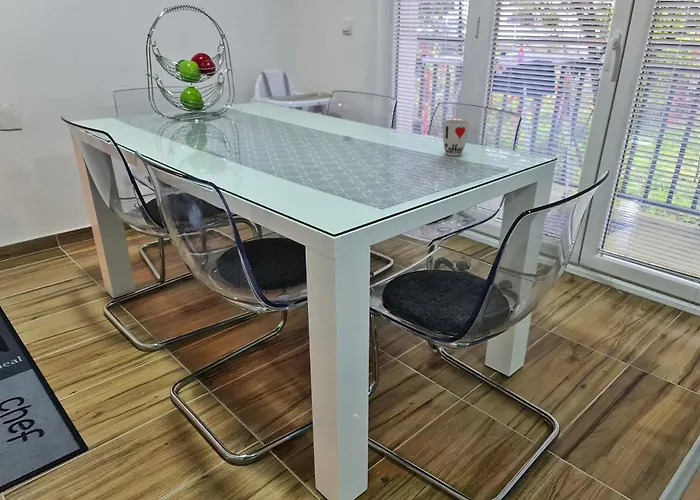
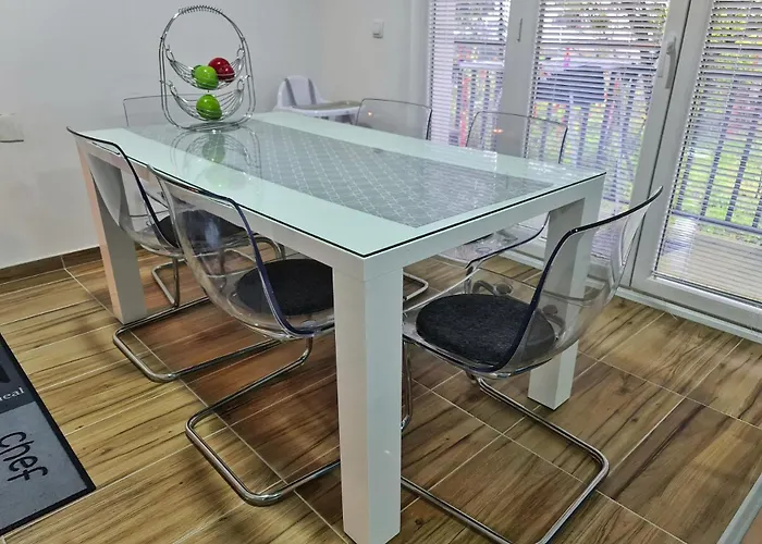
- cup [442,119,470,157]
